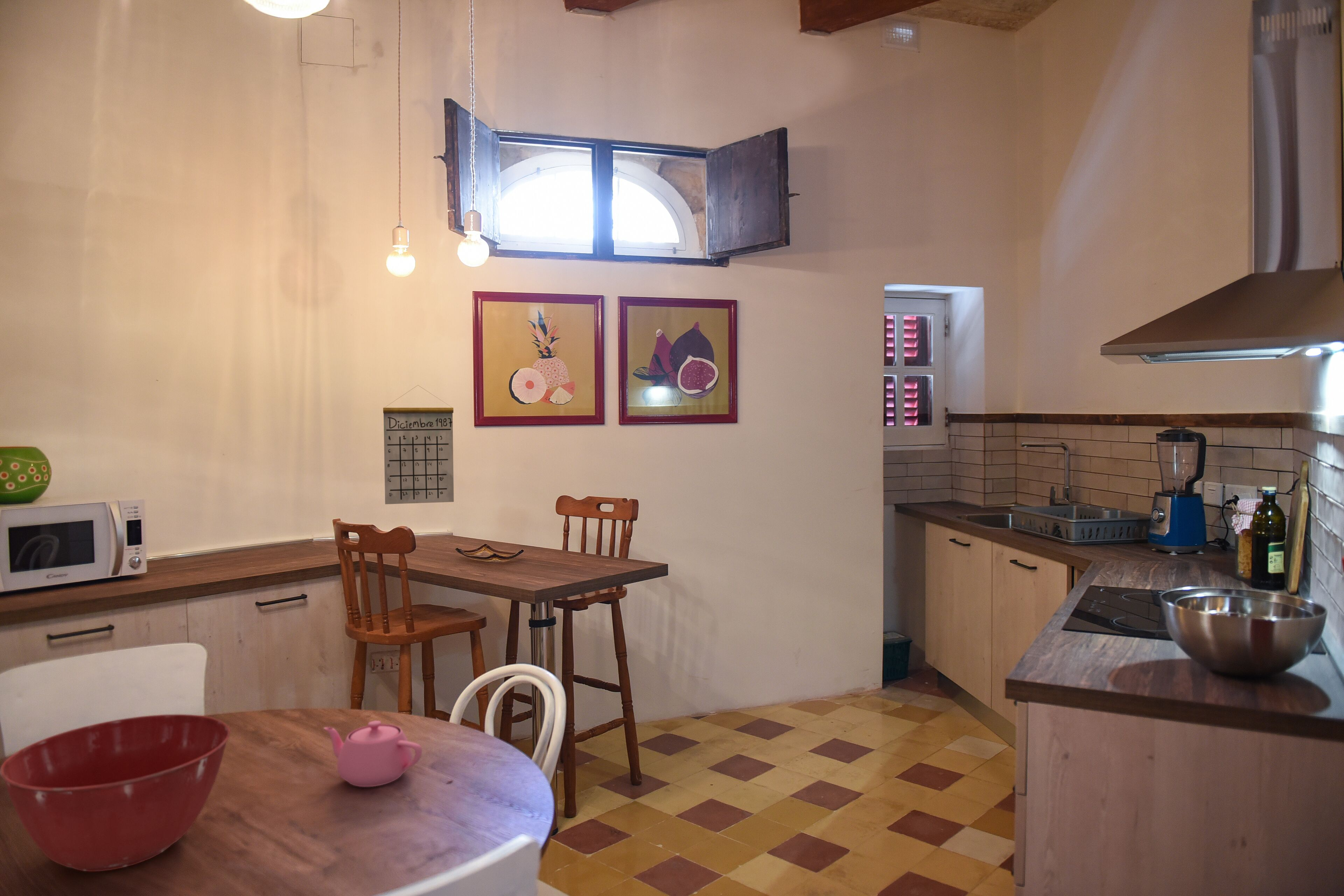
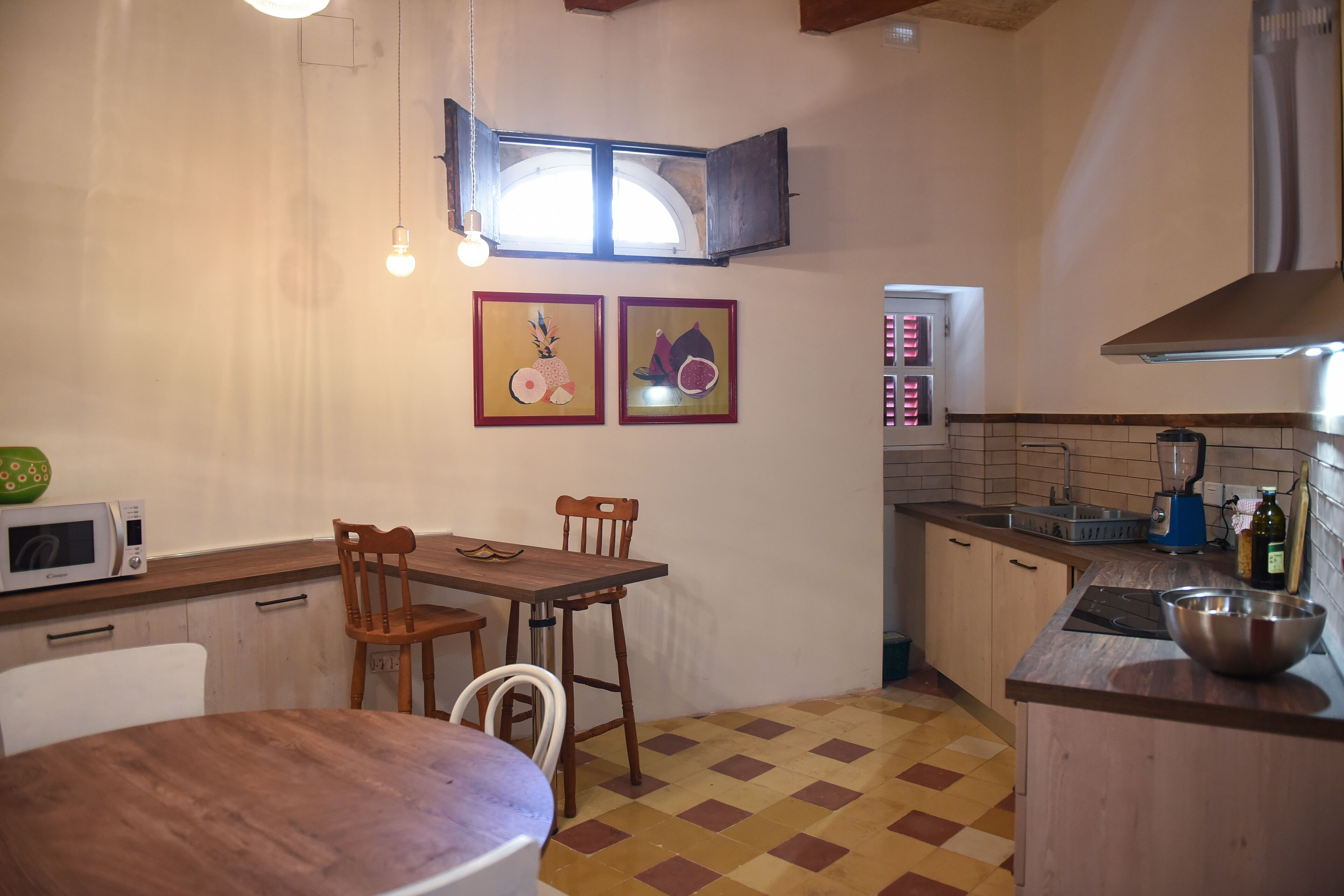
- mixing bowl [0,714,231,872]
- calendar [383,385,454,505]
- teapot [323,720,422,787]
